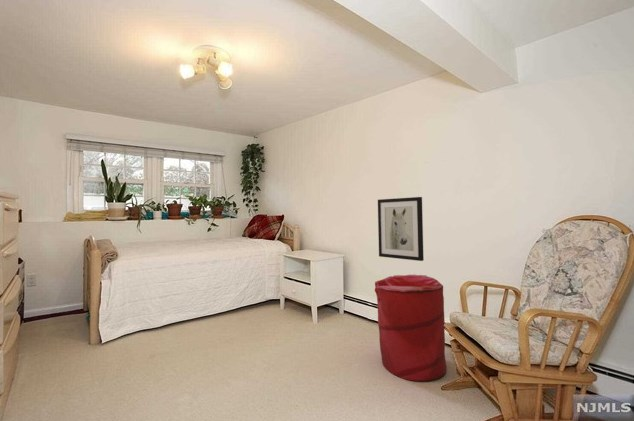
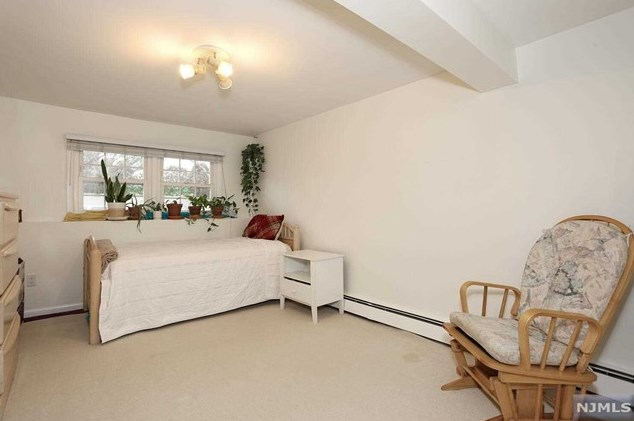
- laundry hamper [374,274,448,382]
- wall art [377,196,425,262]
